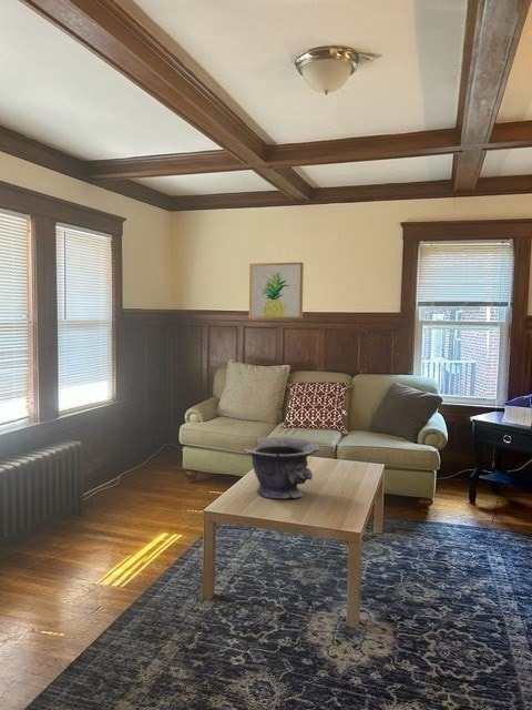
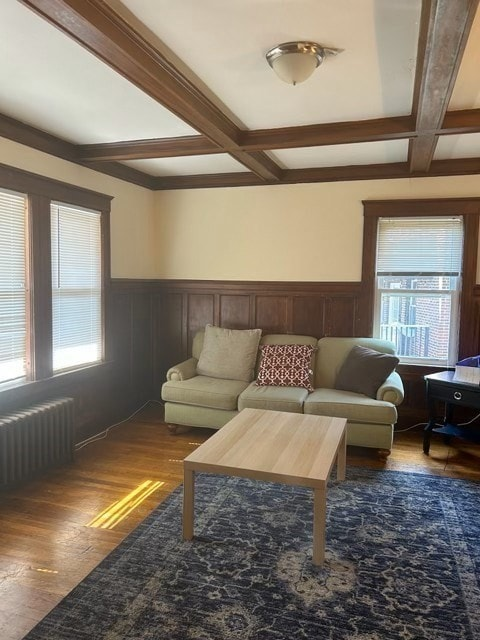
- decorative bowl [242,436,320,499]
- wall art [248,262,305,320]
